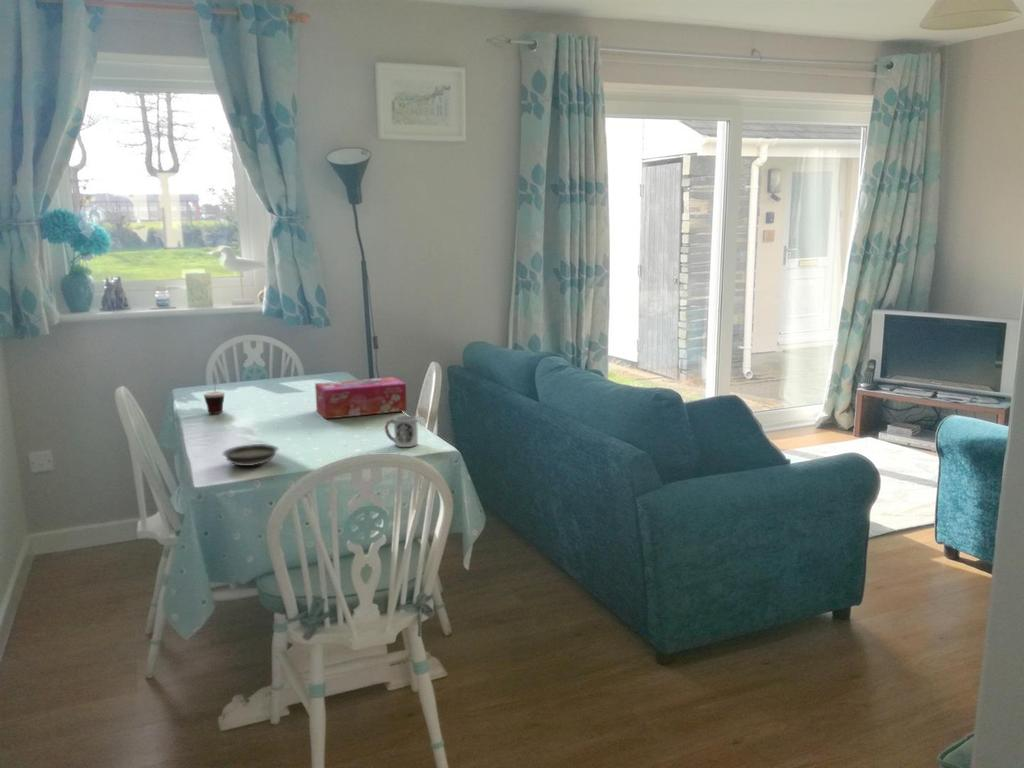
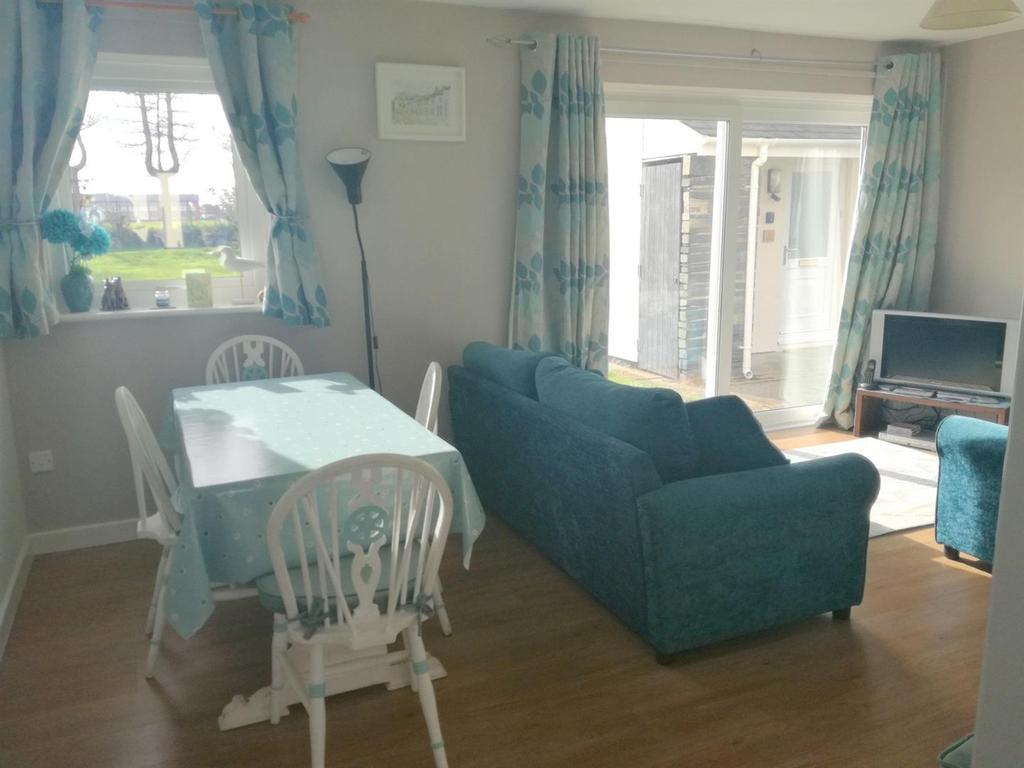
- saucer [221,443,279,467]
- cup [383,415,419,448]
- tissue box [314,376,408,420]
- cup [203,374,226,414]
